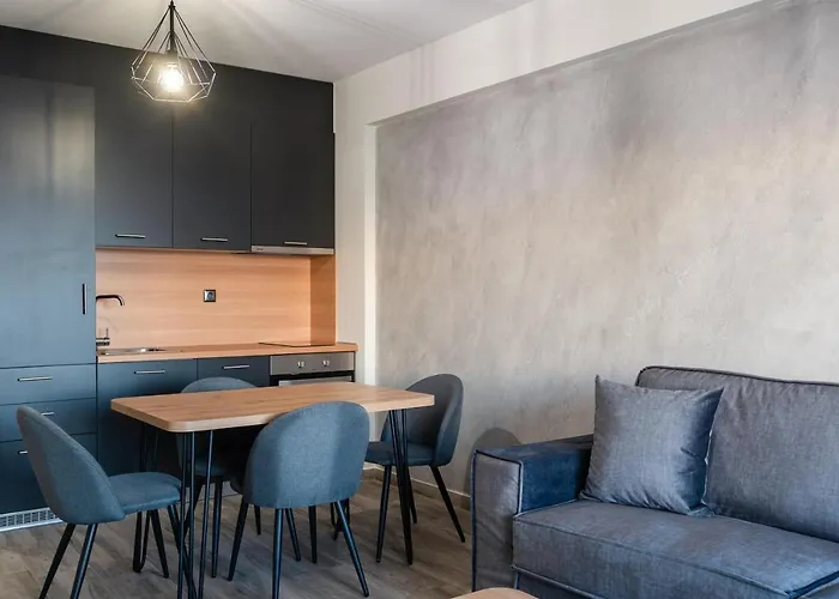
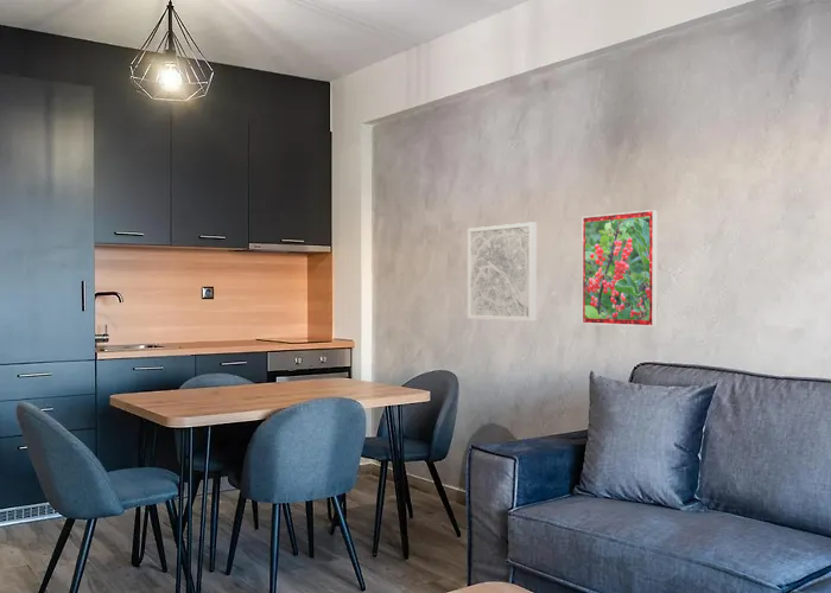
+ wall art [467,222,538,323]
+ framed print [581,209,659,327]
